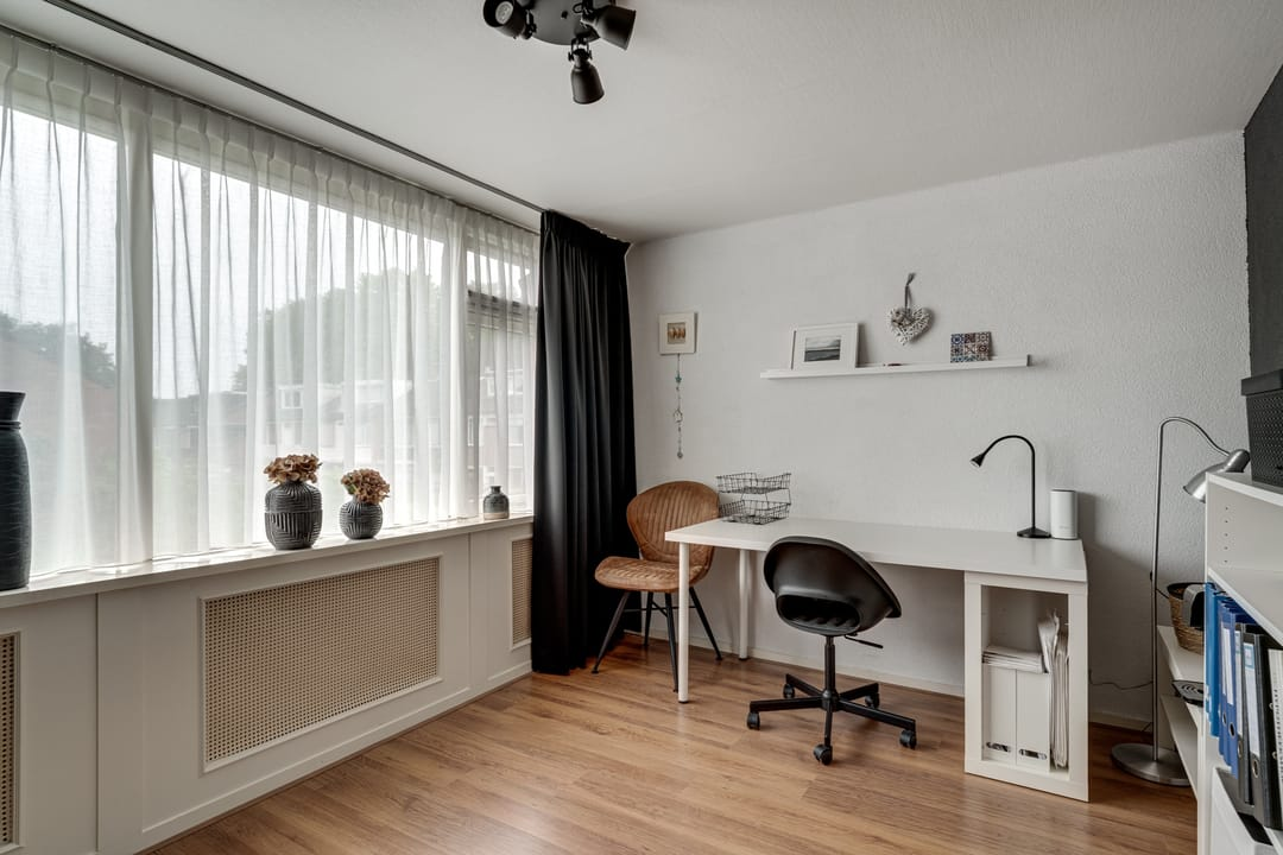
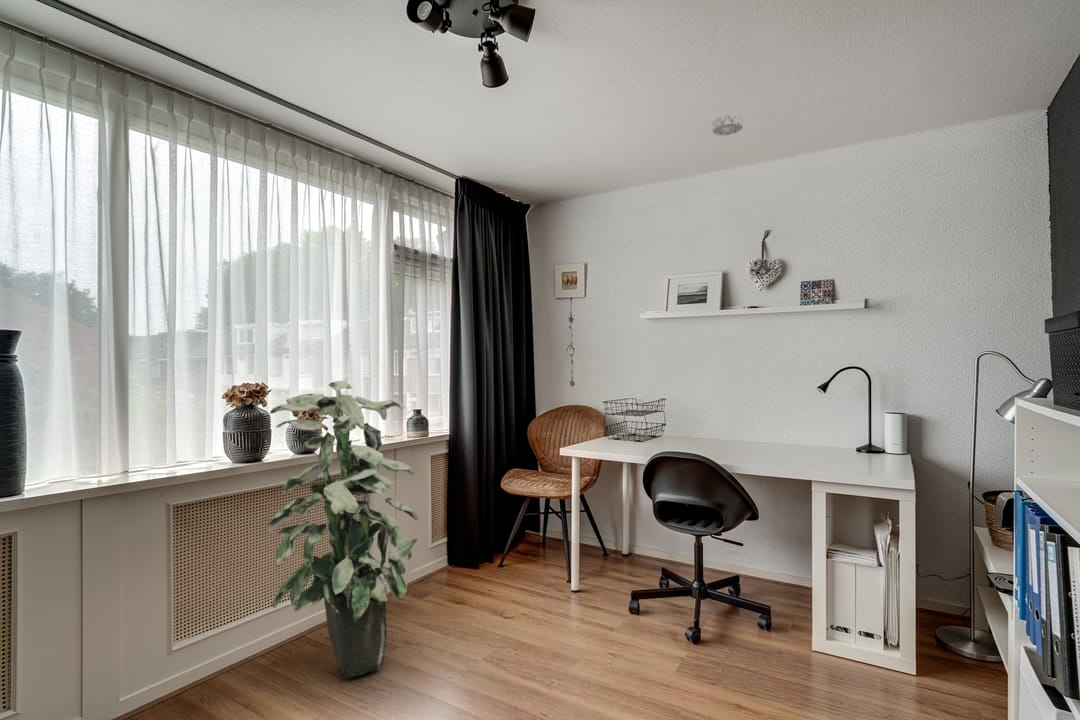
+ smoke detector [712,113,744,137]
+ indoor plant [266,380,419,679]
